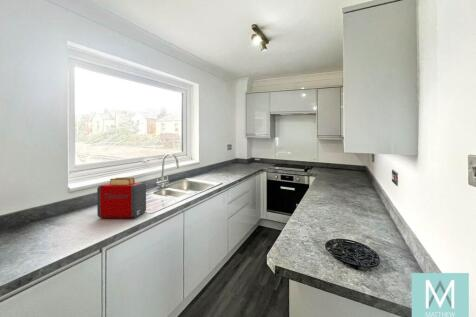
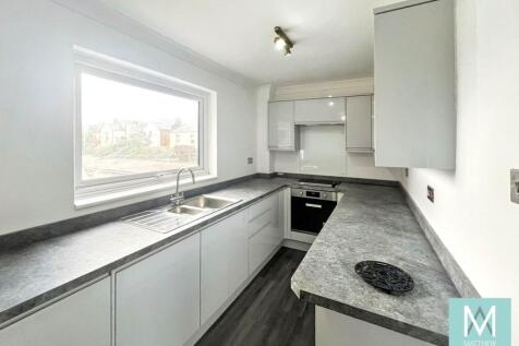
- toaster [96,177,147,219]
